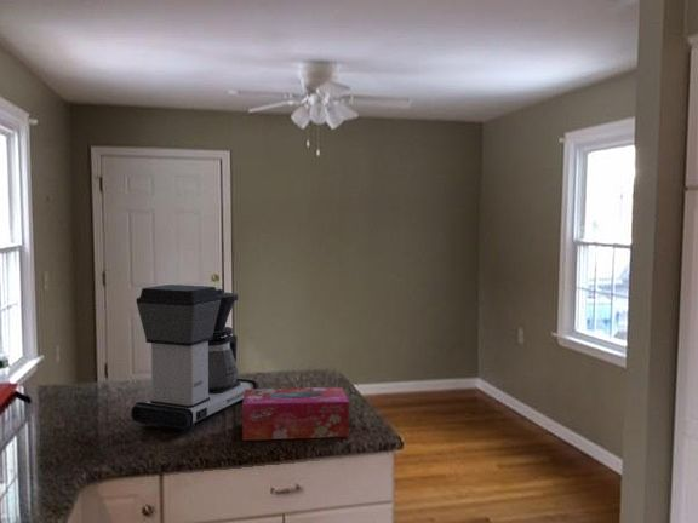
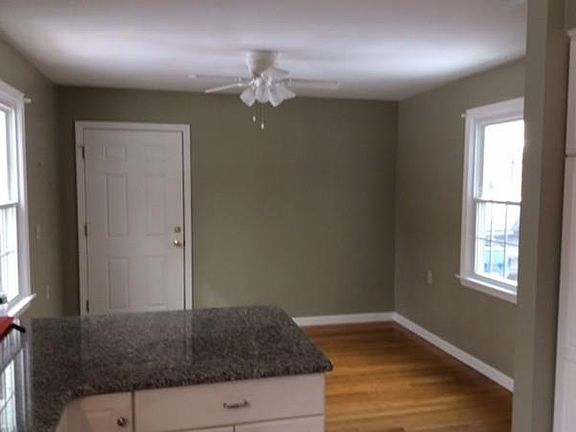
- coffee maker [130,283,259,432]
- tissue box [241,386,350,442]
